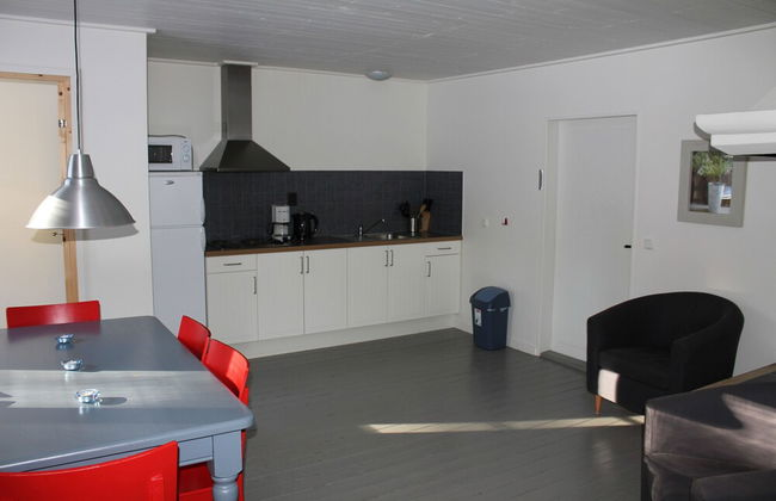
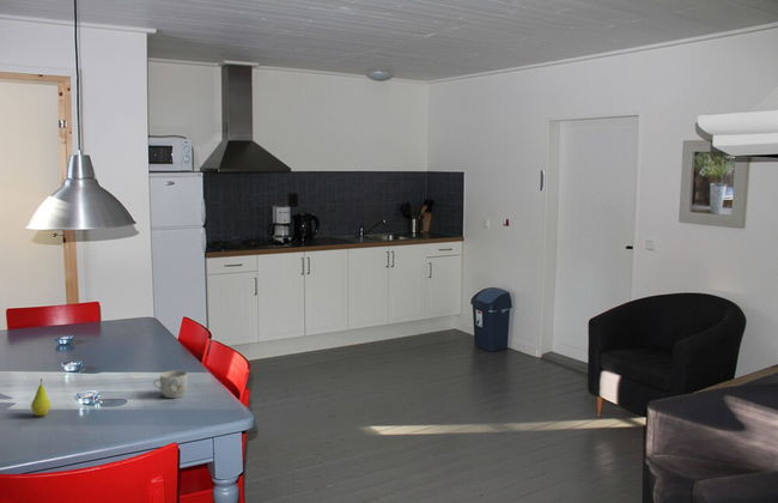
+ mug [152,370,189,399]
+ fruit [30,377,51,417]
